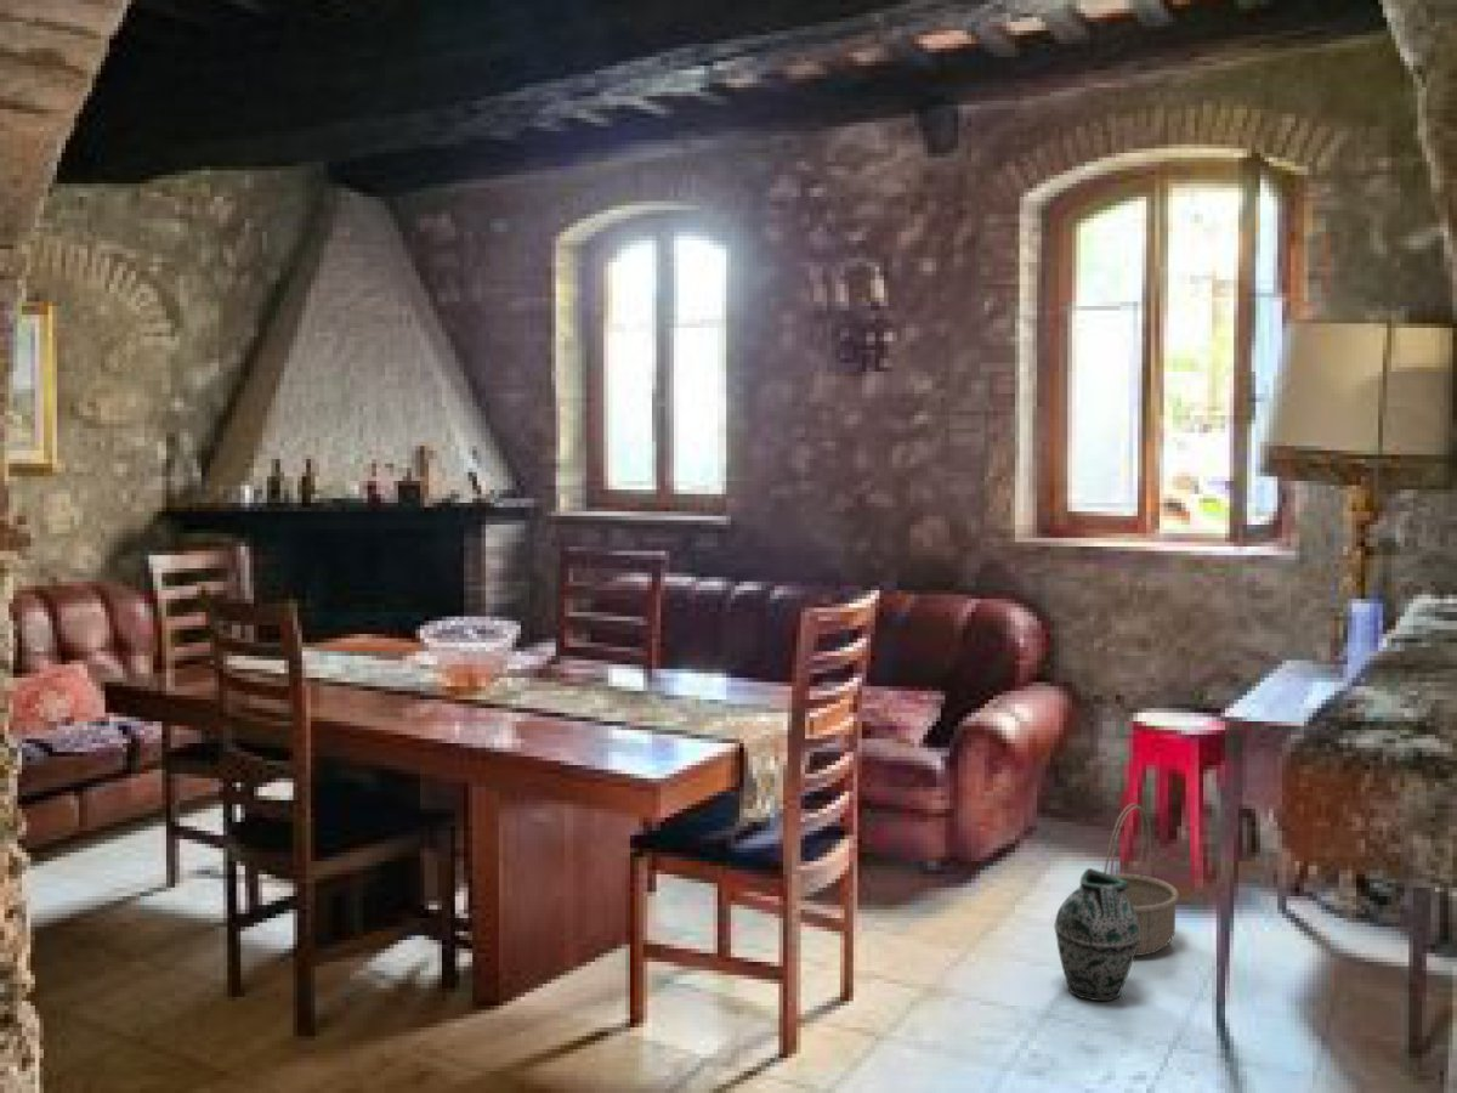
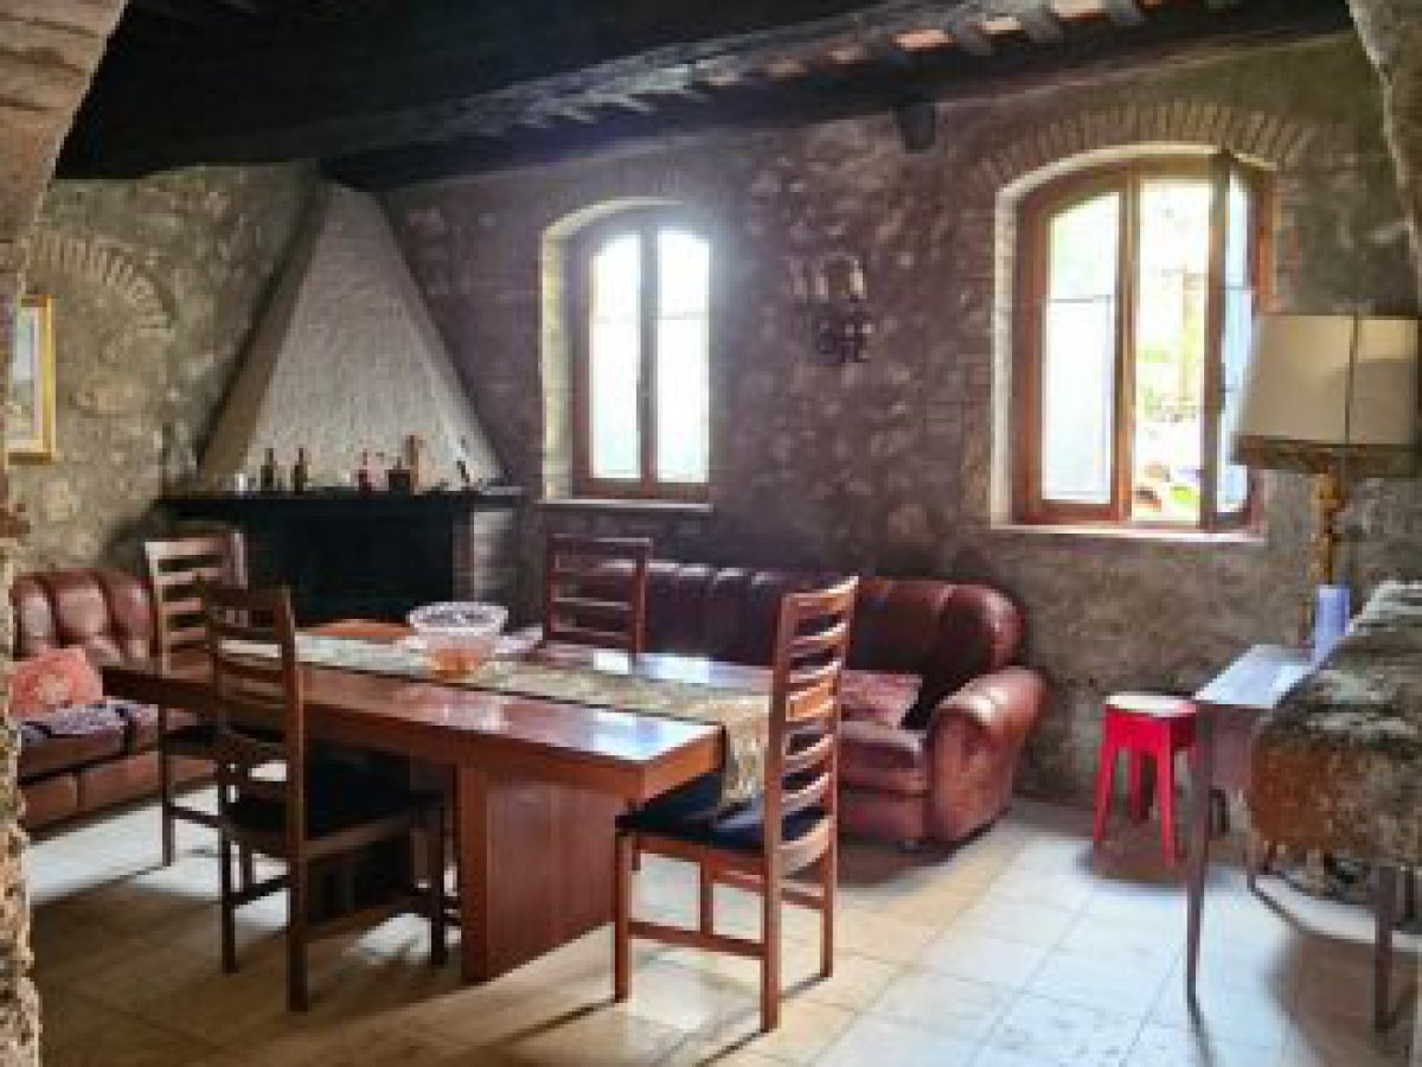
- vase [1053,867,1140,1002]
- basket [1078,803,1180,957]
